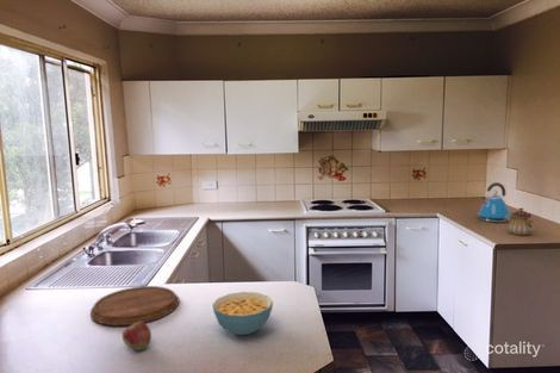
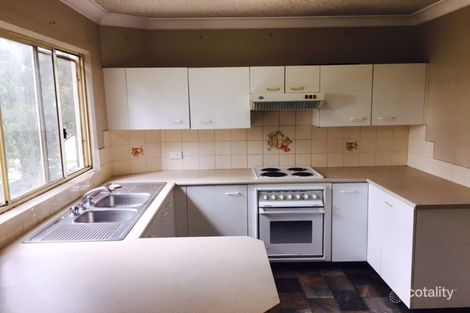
- cereal bowl [211,291,274,336]
- kettle [477,181,512,223]
- teapot [505,207,540,236]
- fruit [122,322,153,352]
- cutting board [89,285,180,327]
